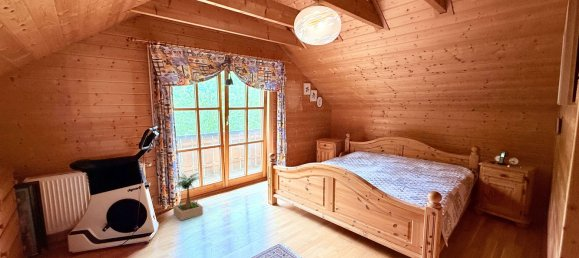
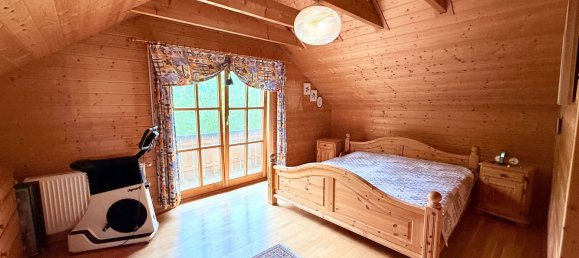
- potted plant [172,172,204,221]
